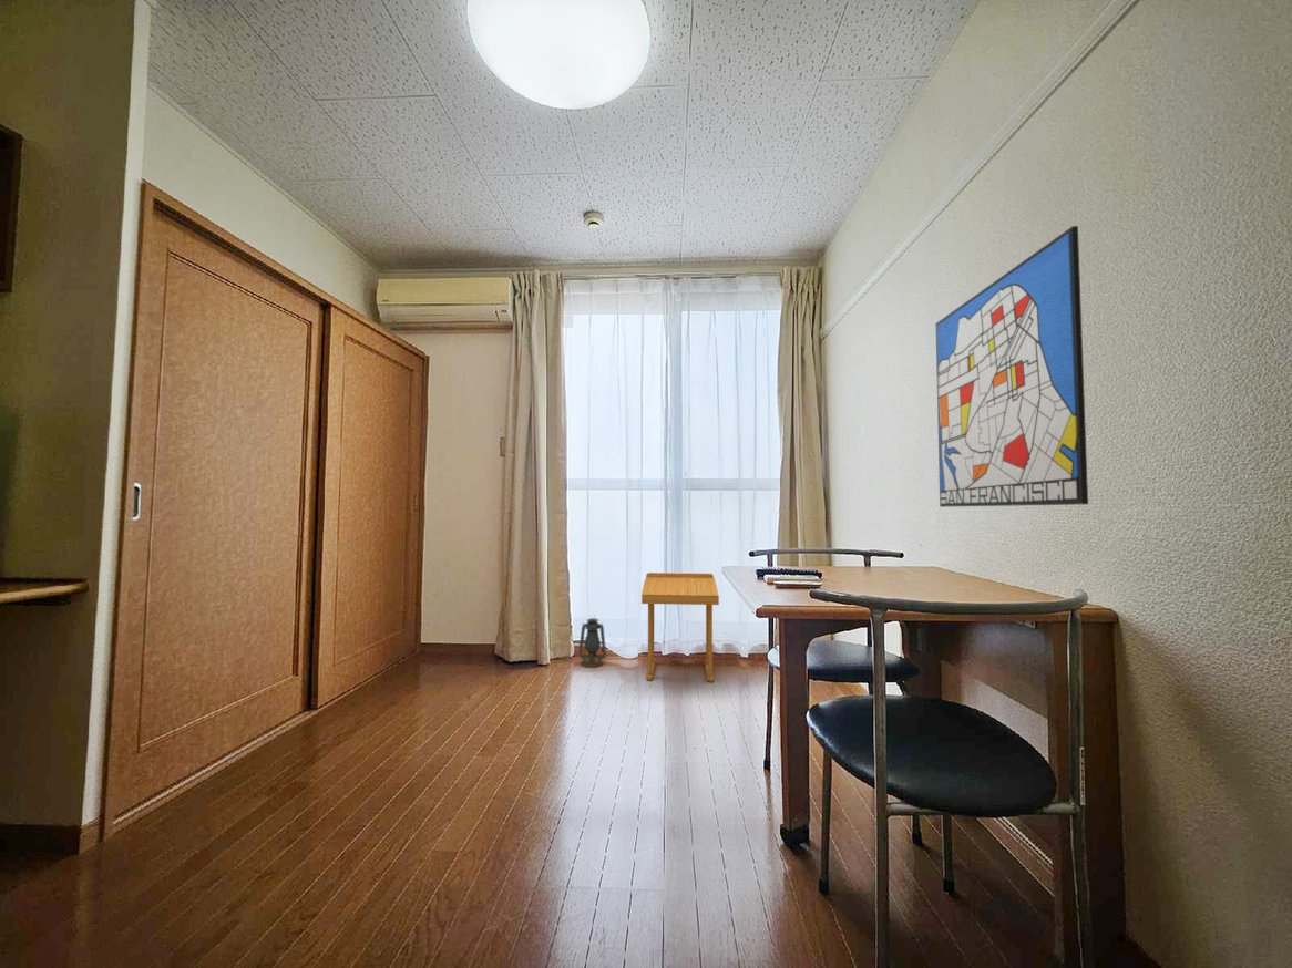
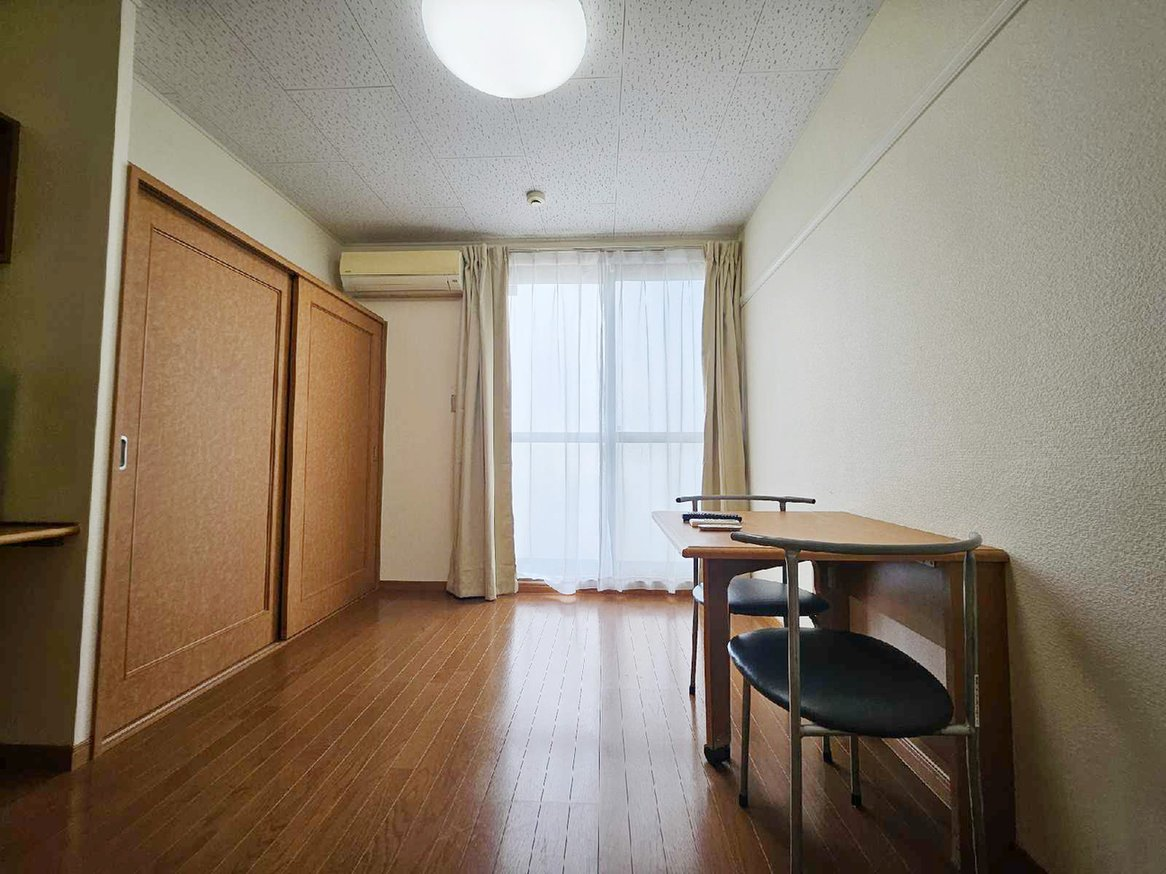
- side table [640,571,720,683]
- wall art [934,225,1089,508]
- lantern [577,615,607,669]
